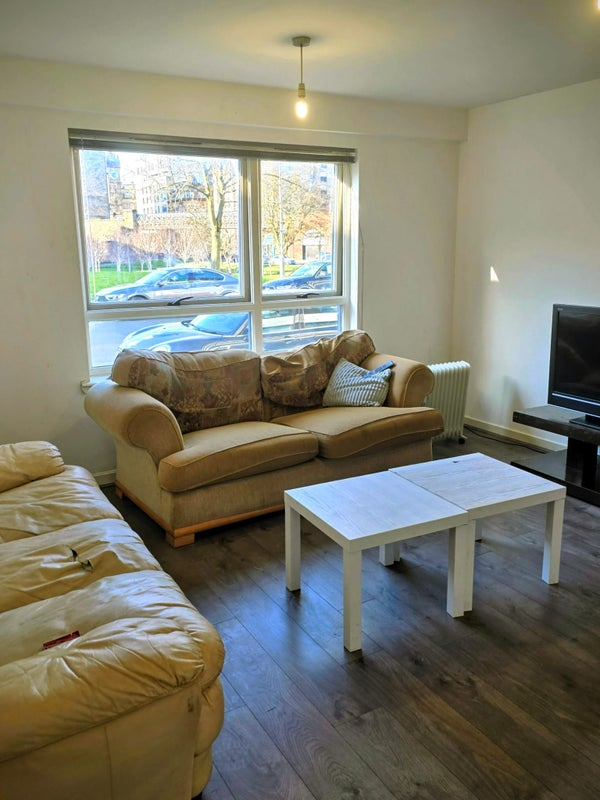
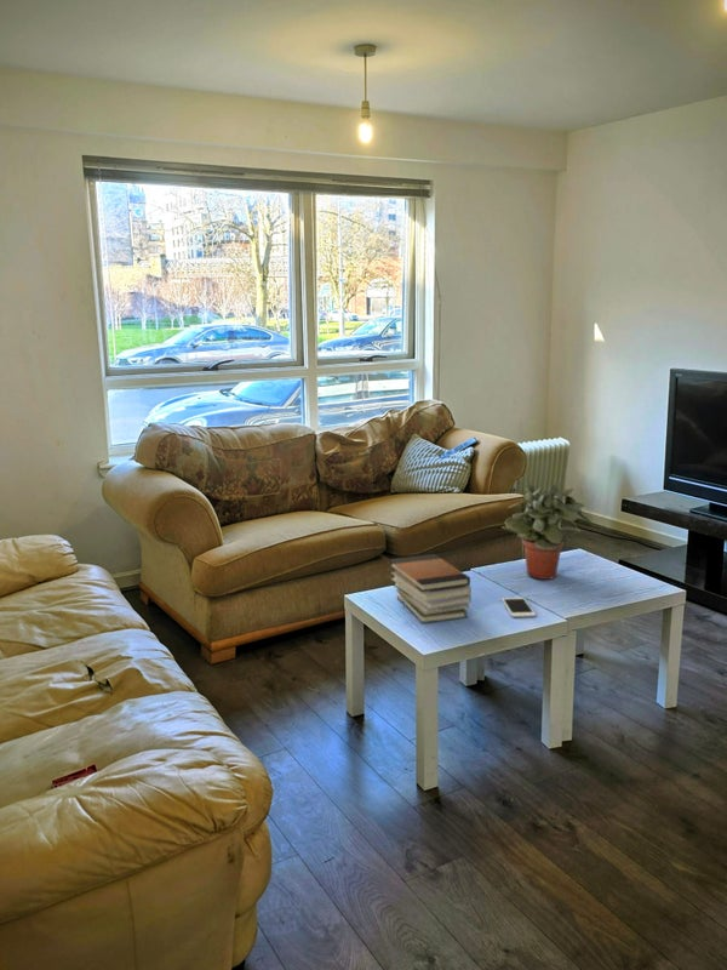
+ book stack [389,553,473,624]
+ potted plant [500,483,594,581]
+ cell phone [500,597,537,618]
